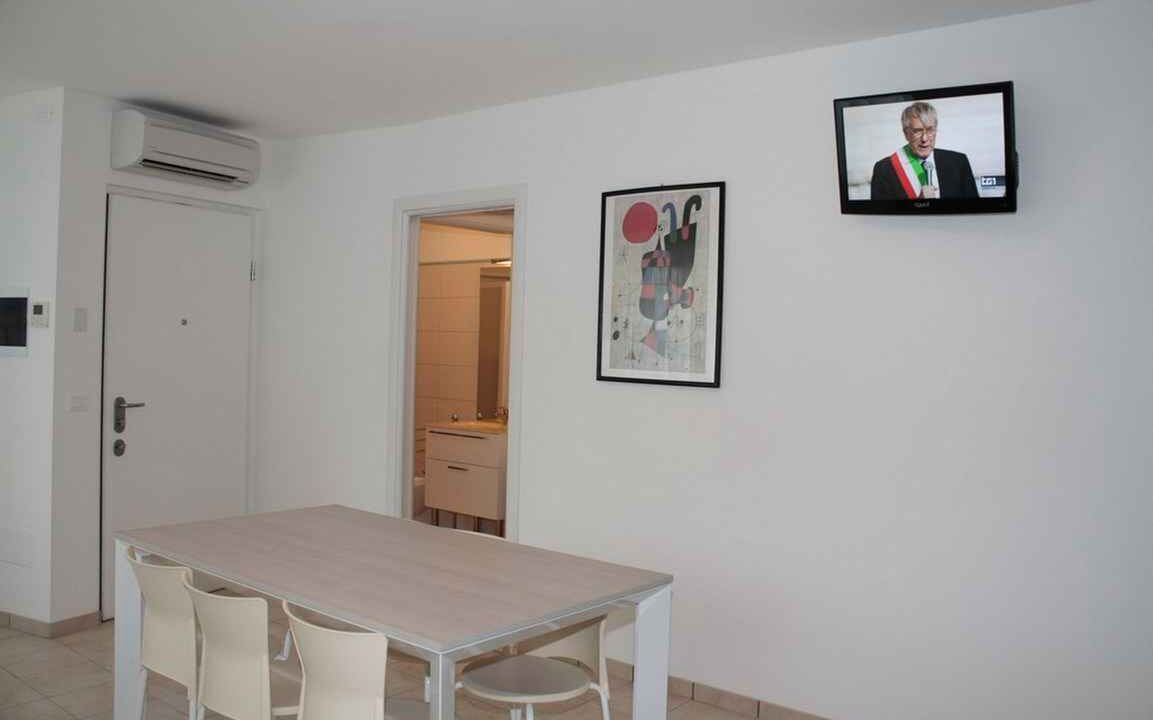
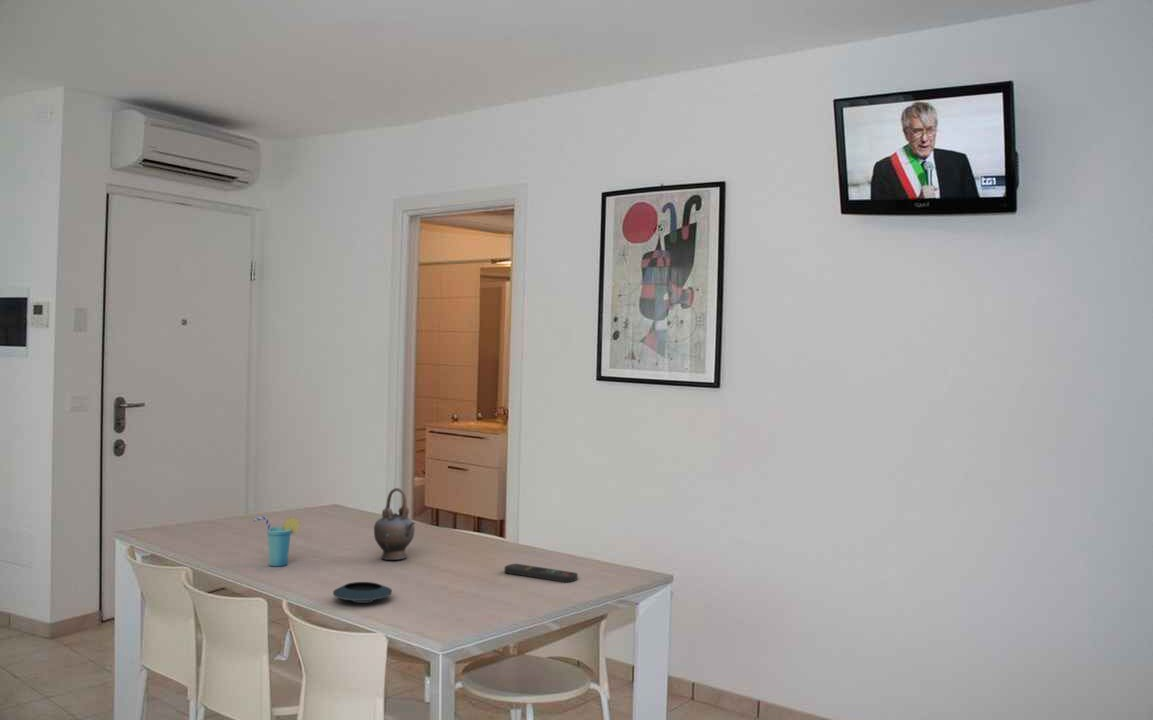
+ saucer [332,581,393,604]
+ cup [252,515,302,567]
+ teapot [373,487,416,561]
+ remote control [503,563,579,584]
